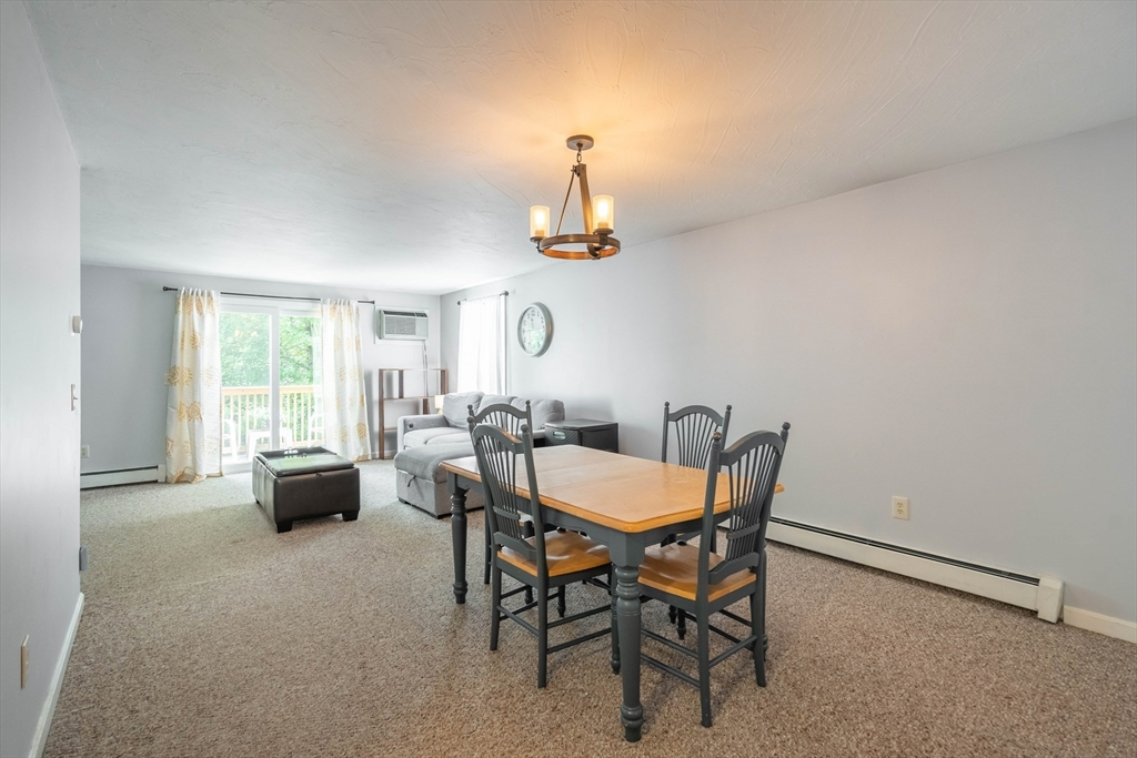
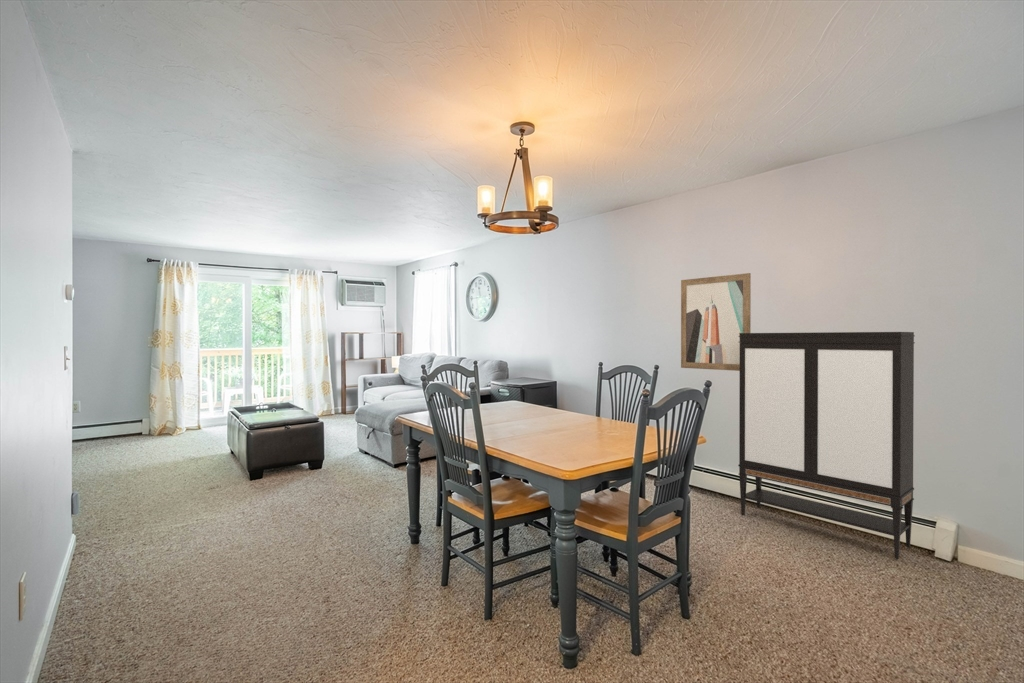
+ storage cabinet [737,331,916,560]
+ wall art [680,272,752,372]
